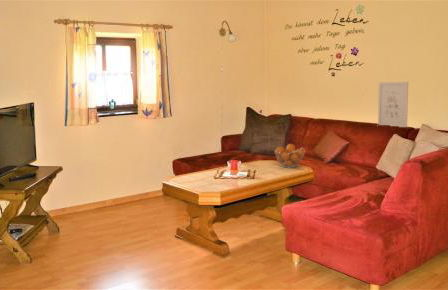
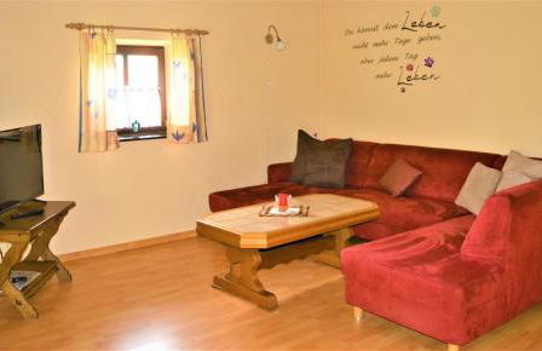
- wall art [377,81,409,128]
- fruit basket [273,143,306,169]
